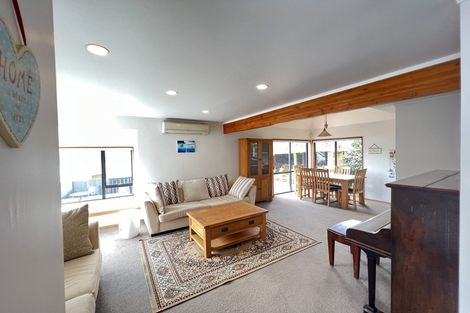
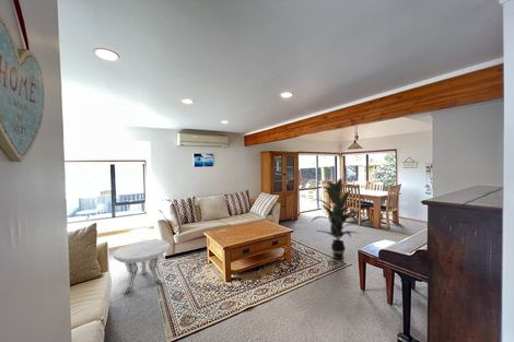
+ side table [113,238,171,294]
+ indoor plant [309,177,365,260]
